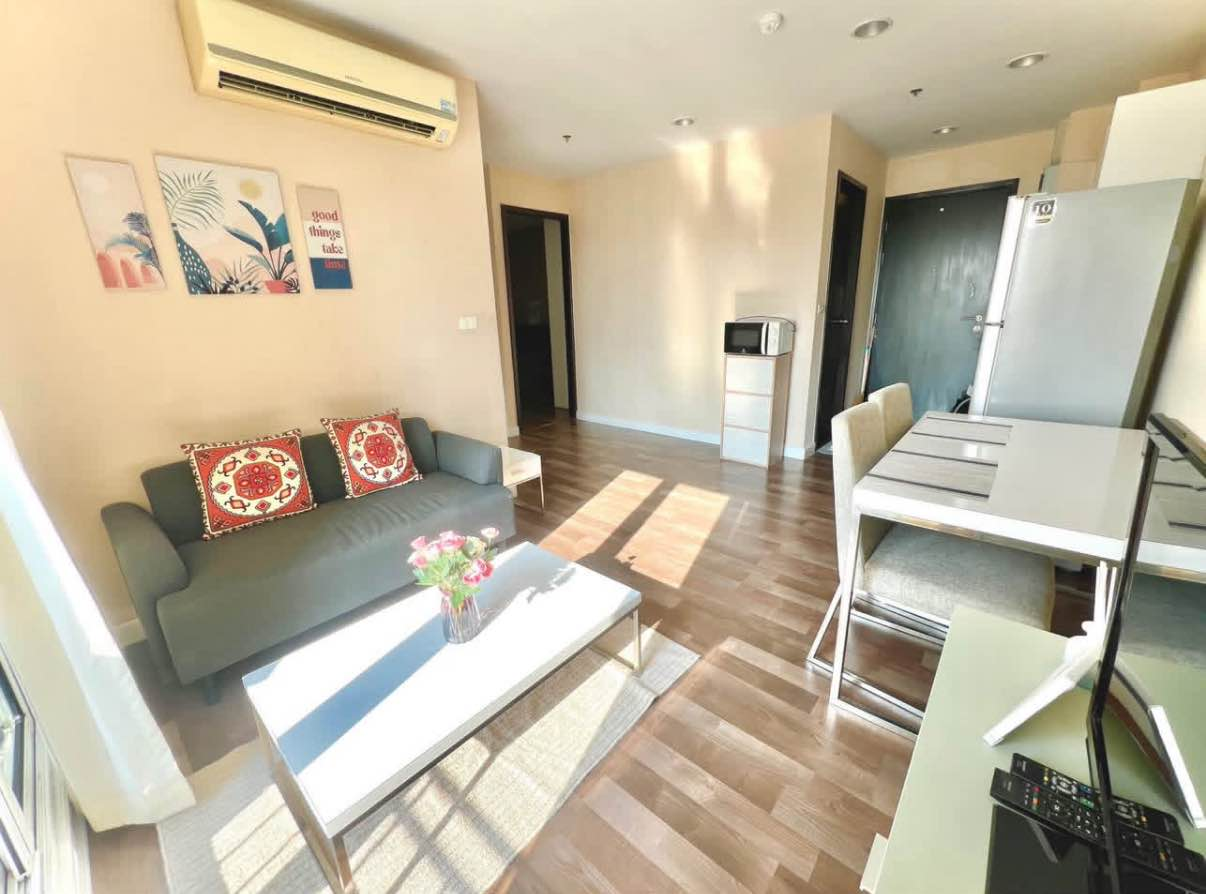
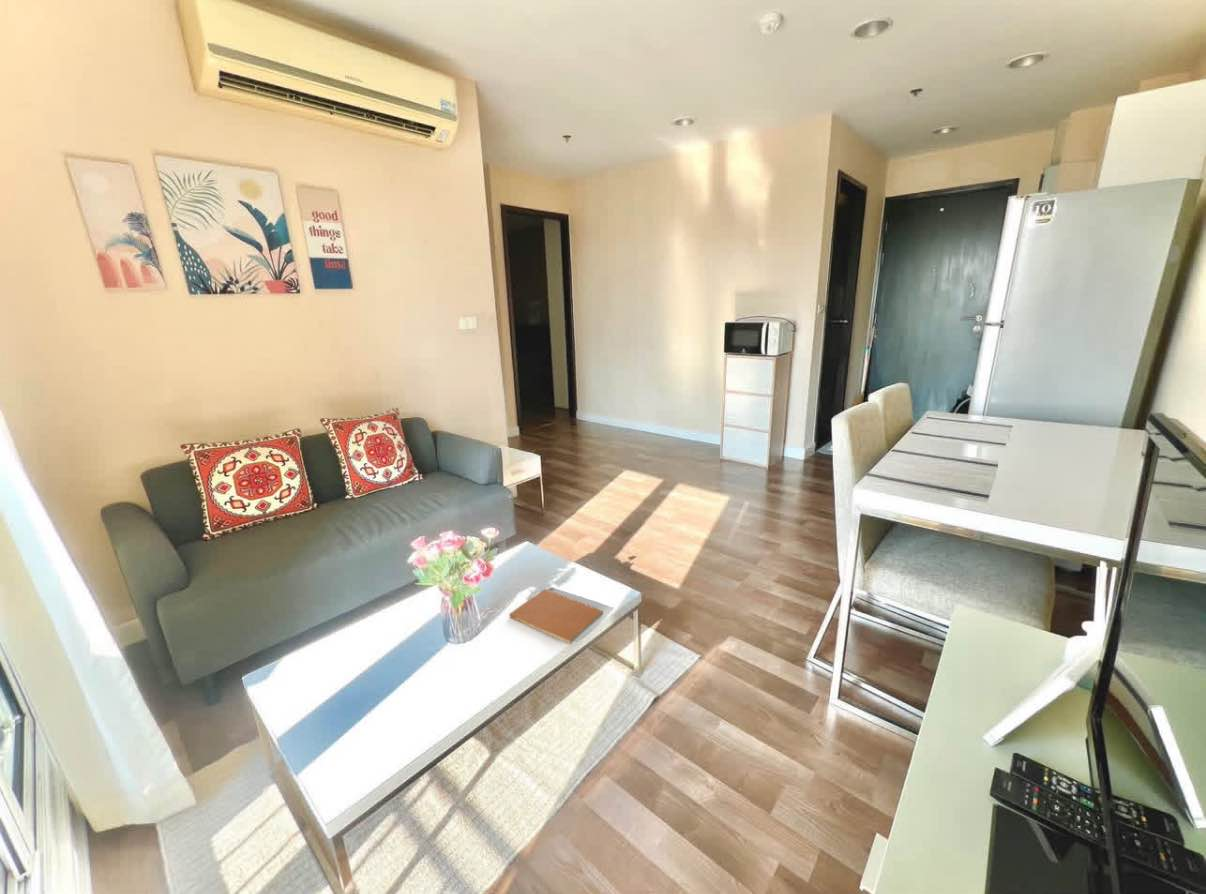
+ book [508,588,604,645]
